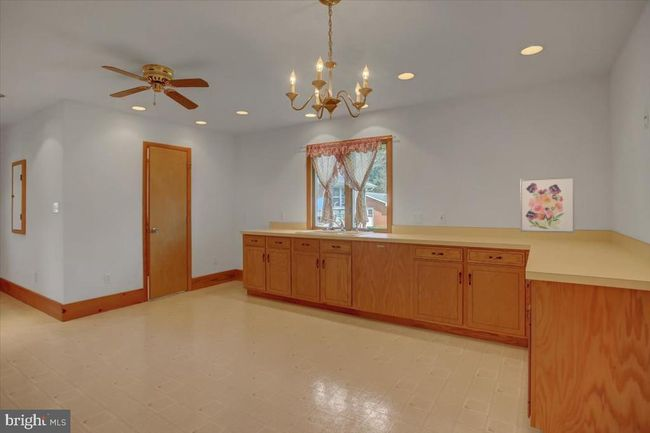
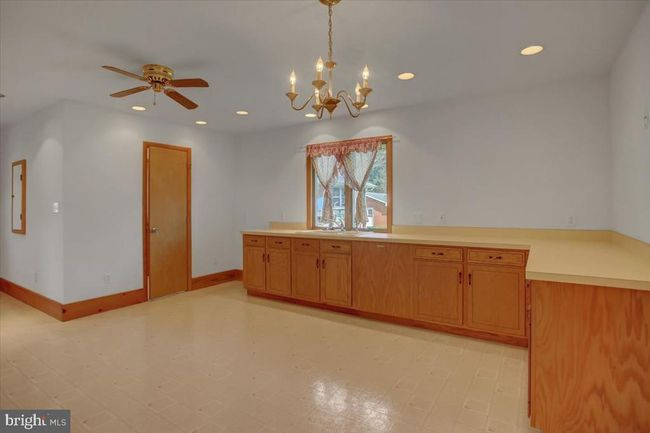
- wall art [520,176,575,234]
